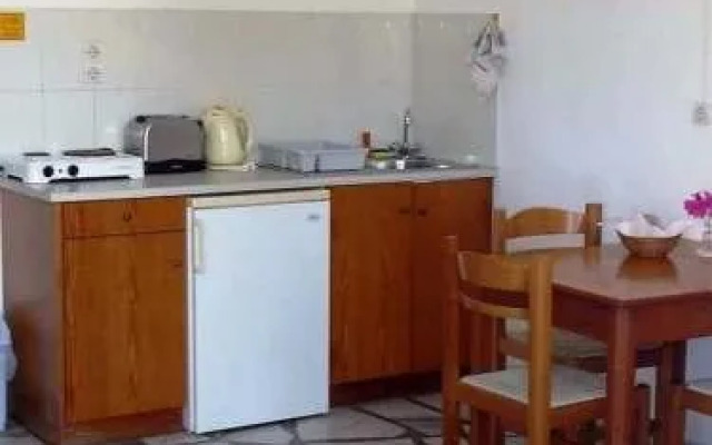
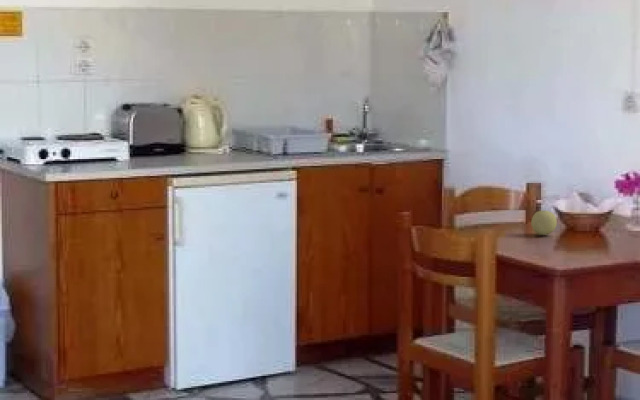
+ apple [530,210,558,236]
